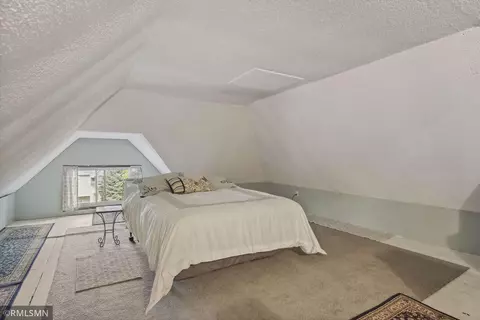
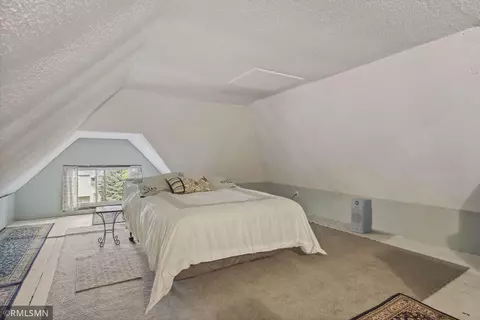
+ air purifier [349,197,373,234]
